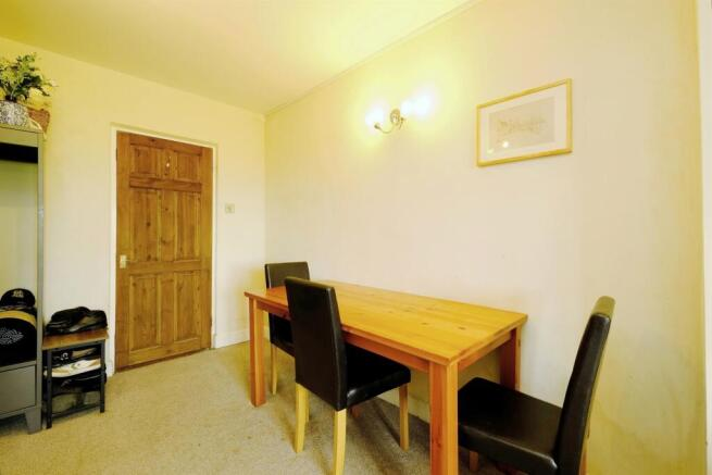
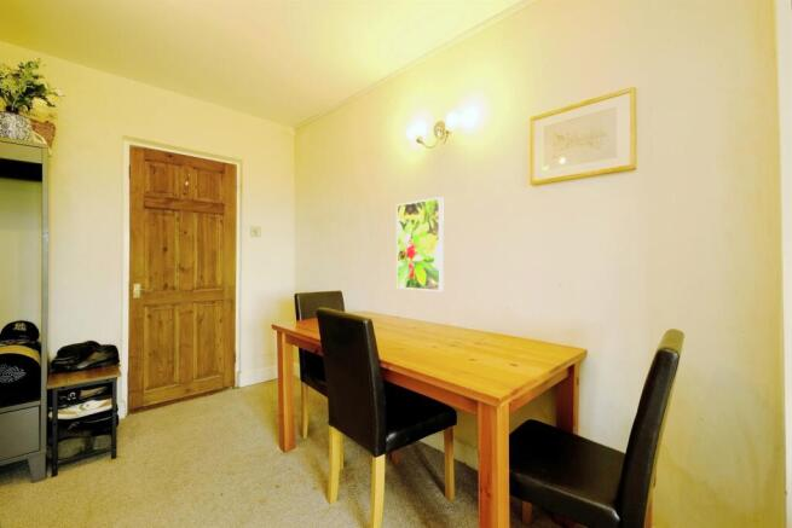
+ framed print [395,196,445,292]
